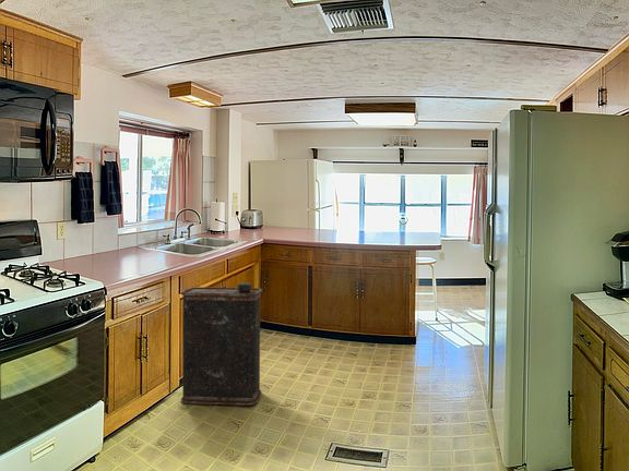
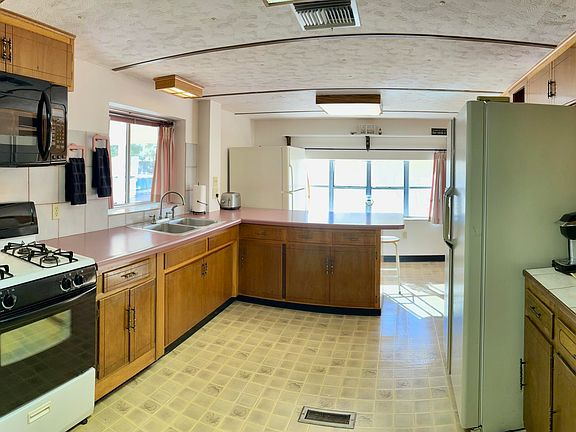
- oil can [180,281,263,407]
